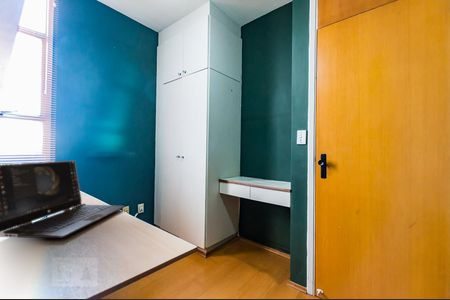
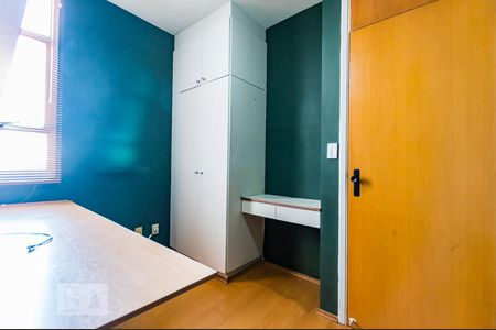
- laptop computer [0,160,126,239]
